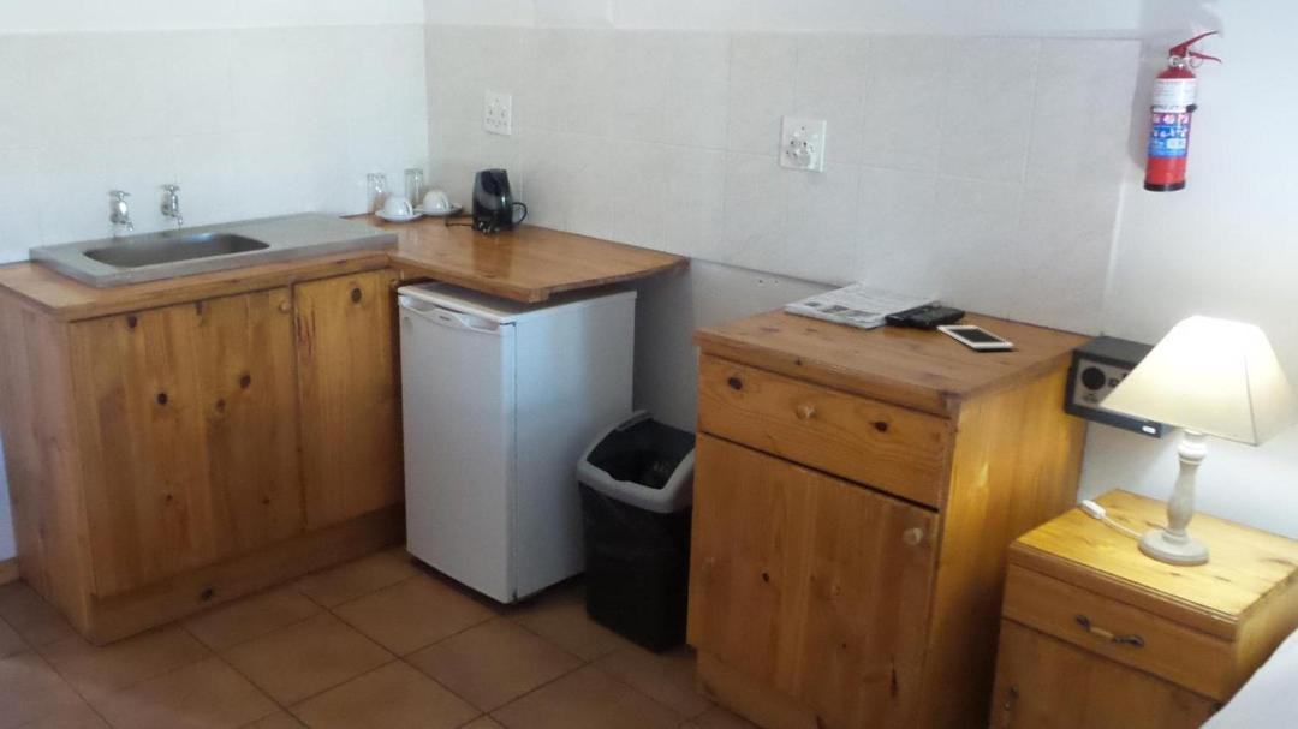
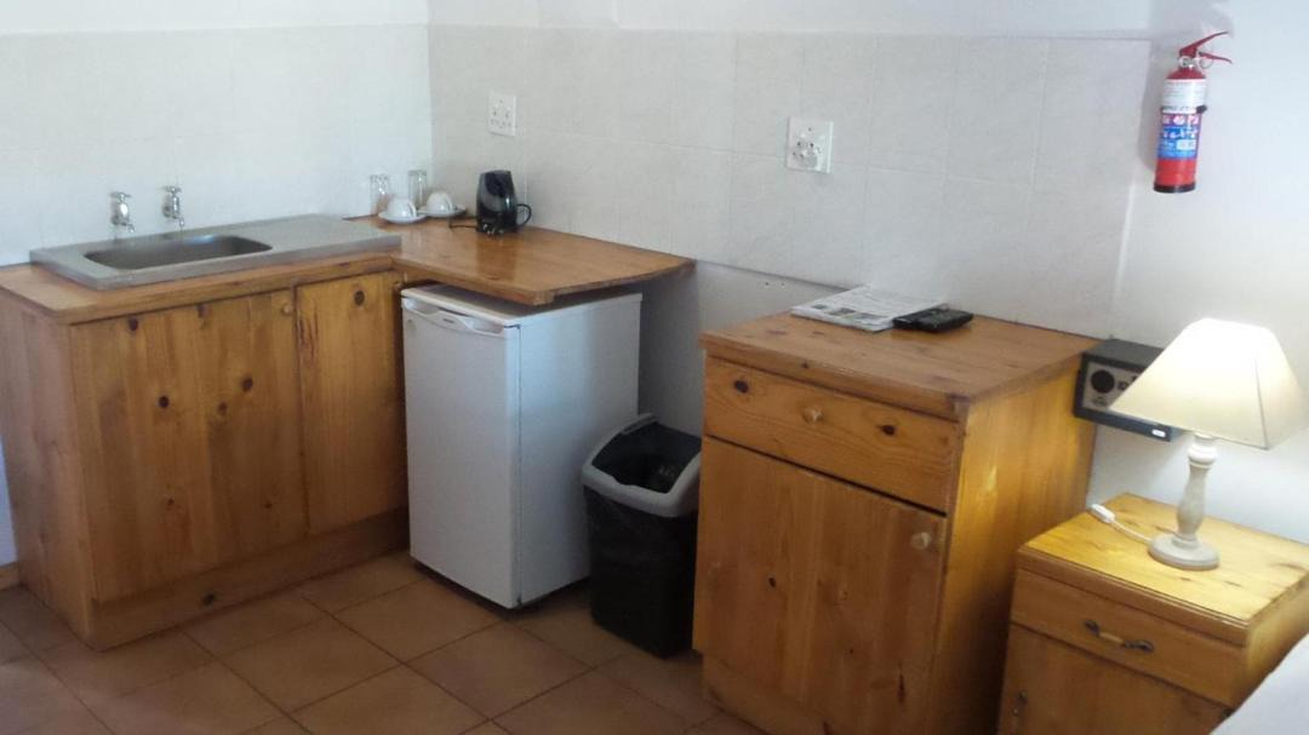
- cell phone [936,324,1014,349]
